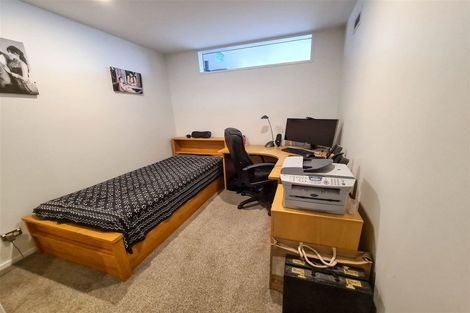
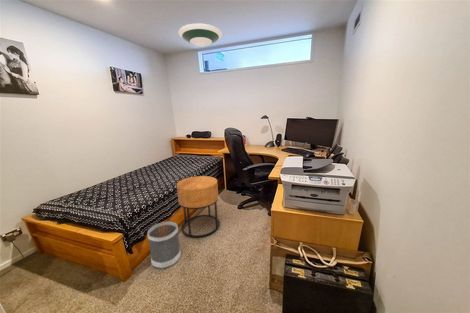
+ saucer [177,22,223,48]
+ wastebasket [146,221,182,270]
+ side table [176,175,221,239]
